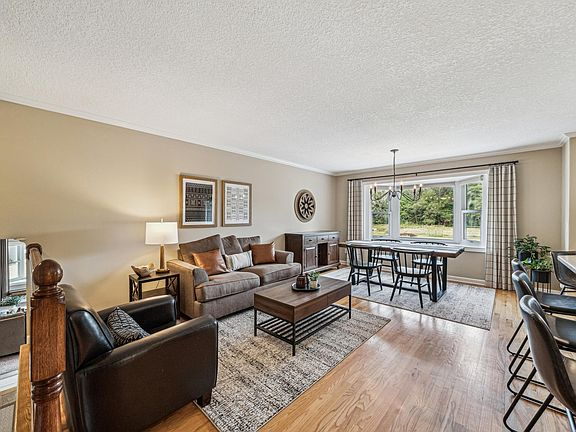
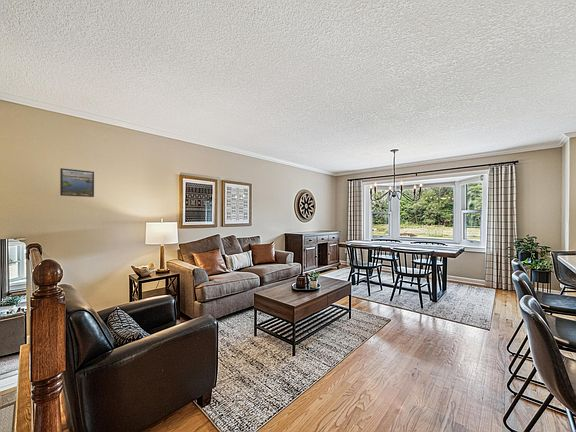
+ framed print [59,167,95,198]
